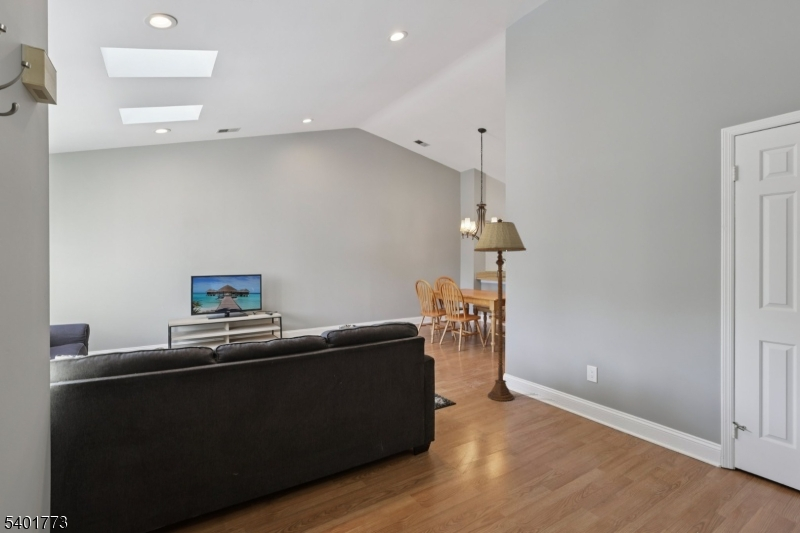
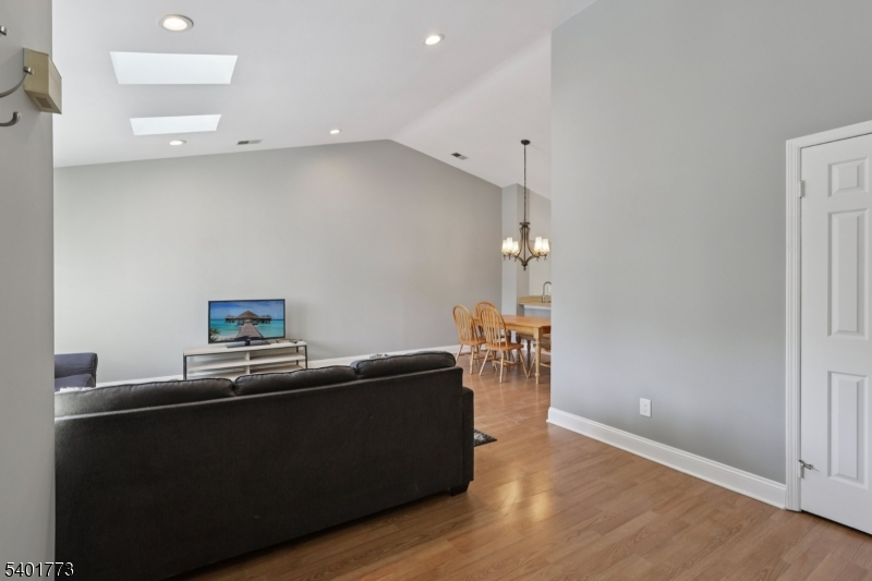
- floor lamp [473,218,527,402]
